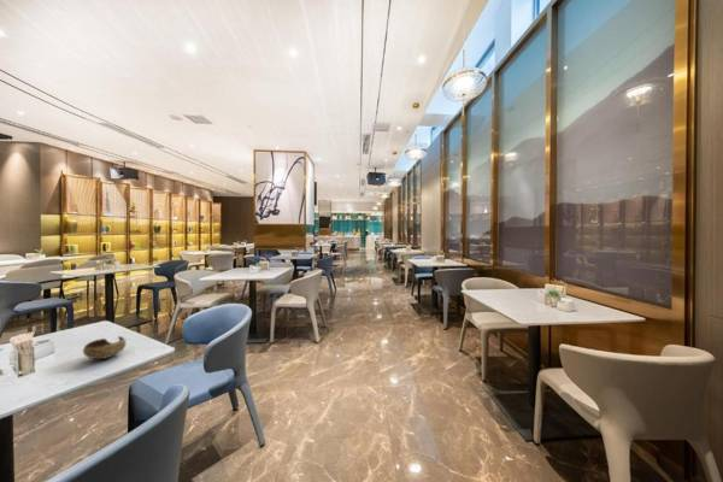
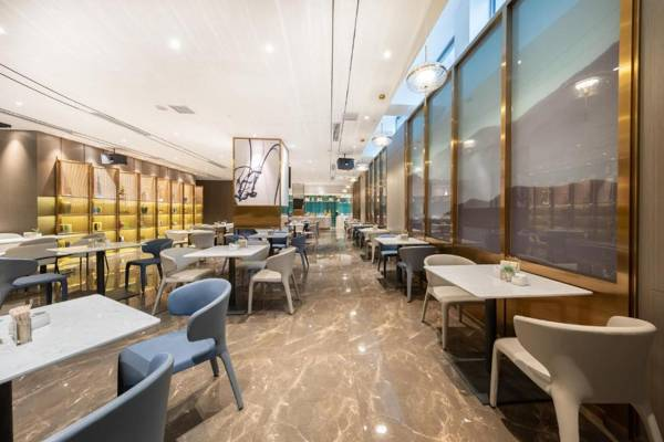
- bowl [82,335,128,360]
